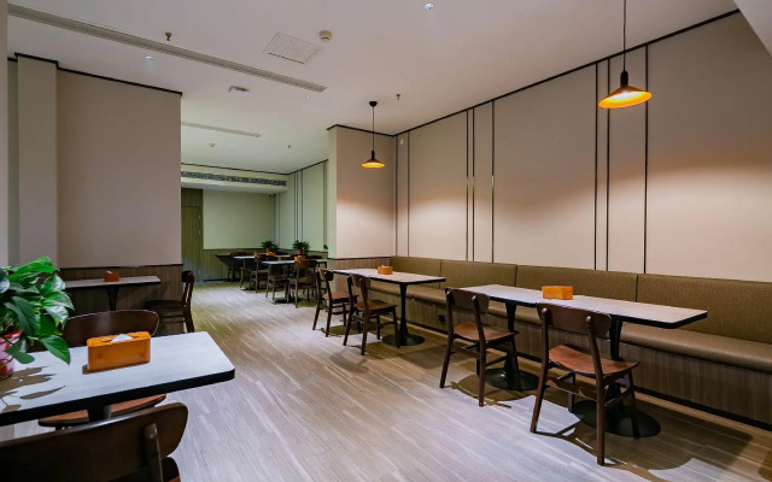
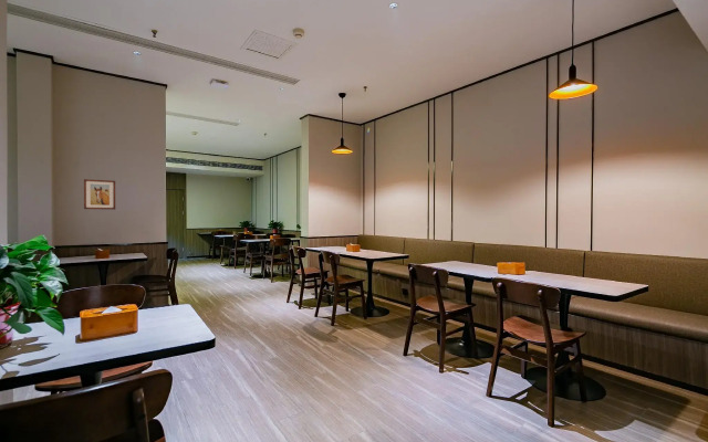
+ wall art [83,178,116,211]
